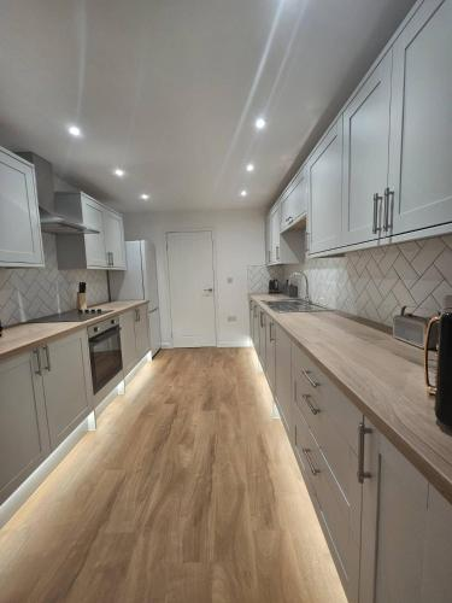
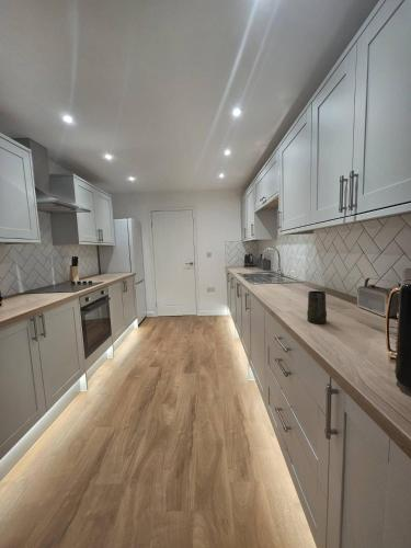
+ mug [306,289,328,324]
